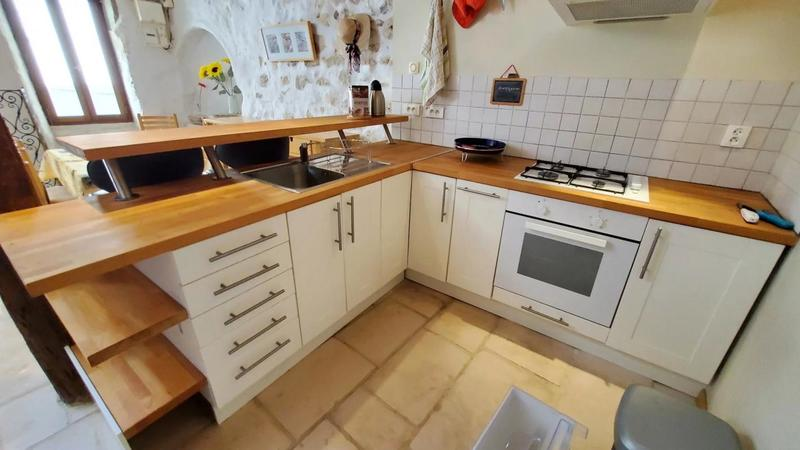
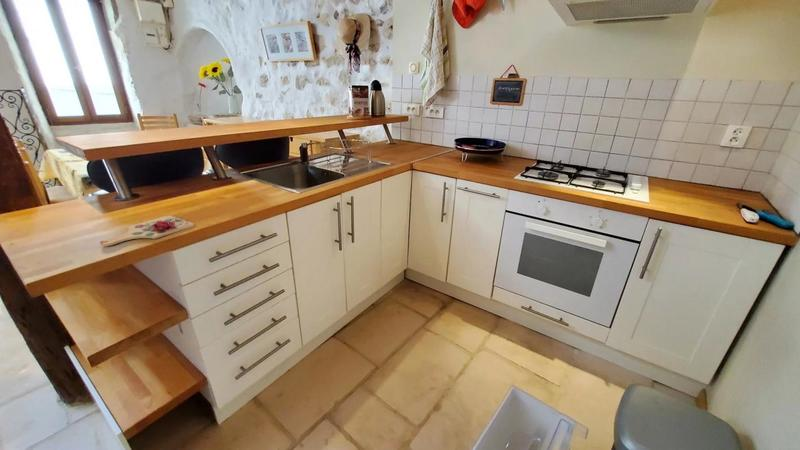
+ cutting board [99,214,196,247]
